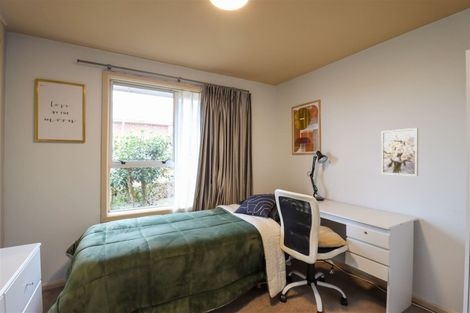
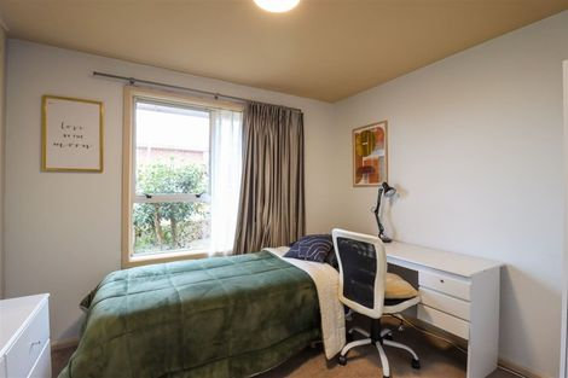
- wall art [380,127,419,177]
